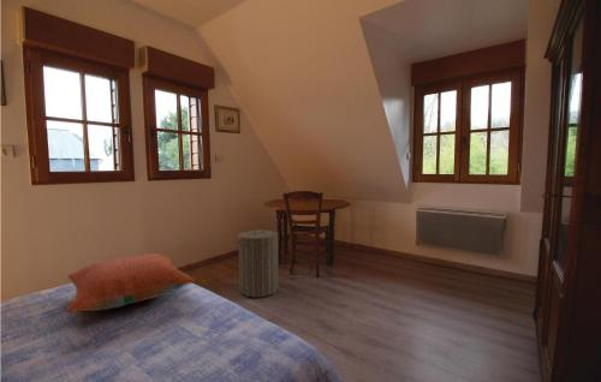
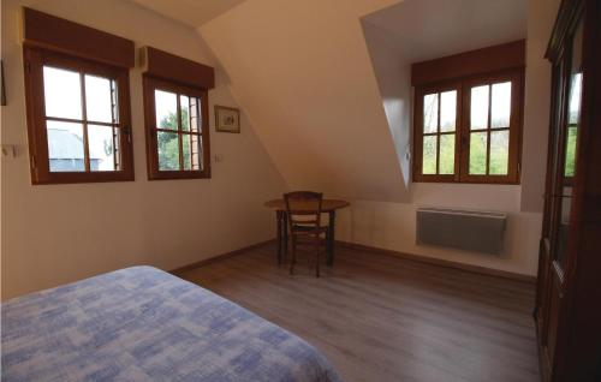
- laundry hamper [237,223,280,299]
- pillow [64,252,196,314]
